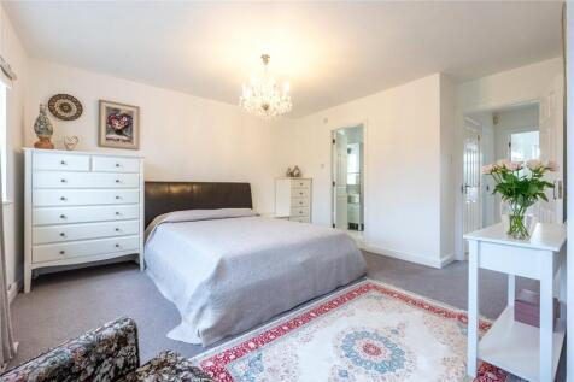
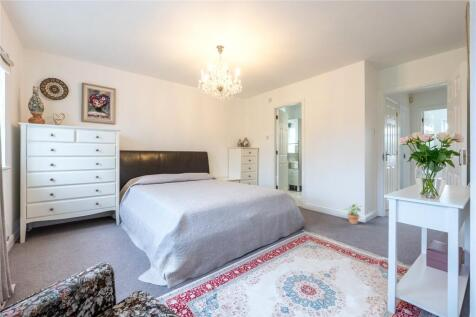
+ potted plant [342,202,361,225]
